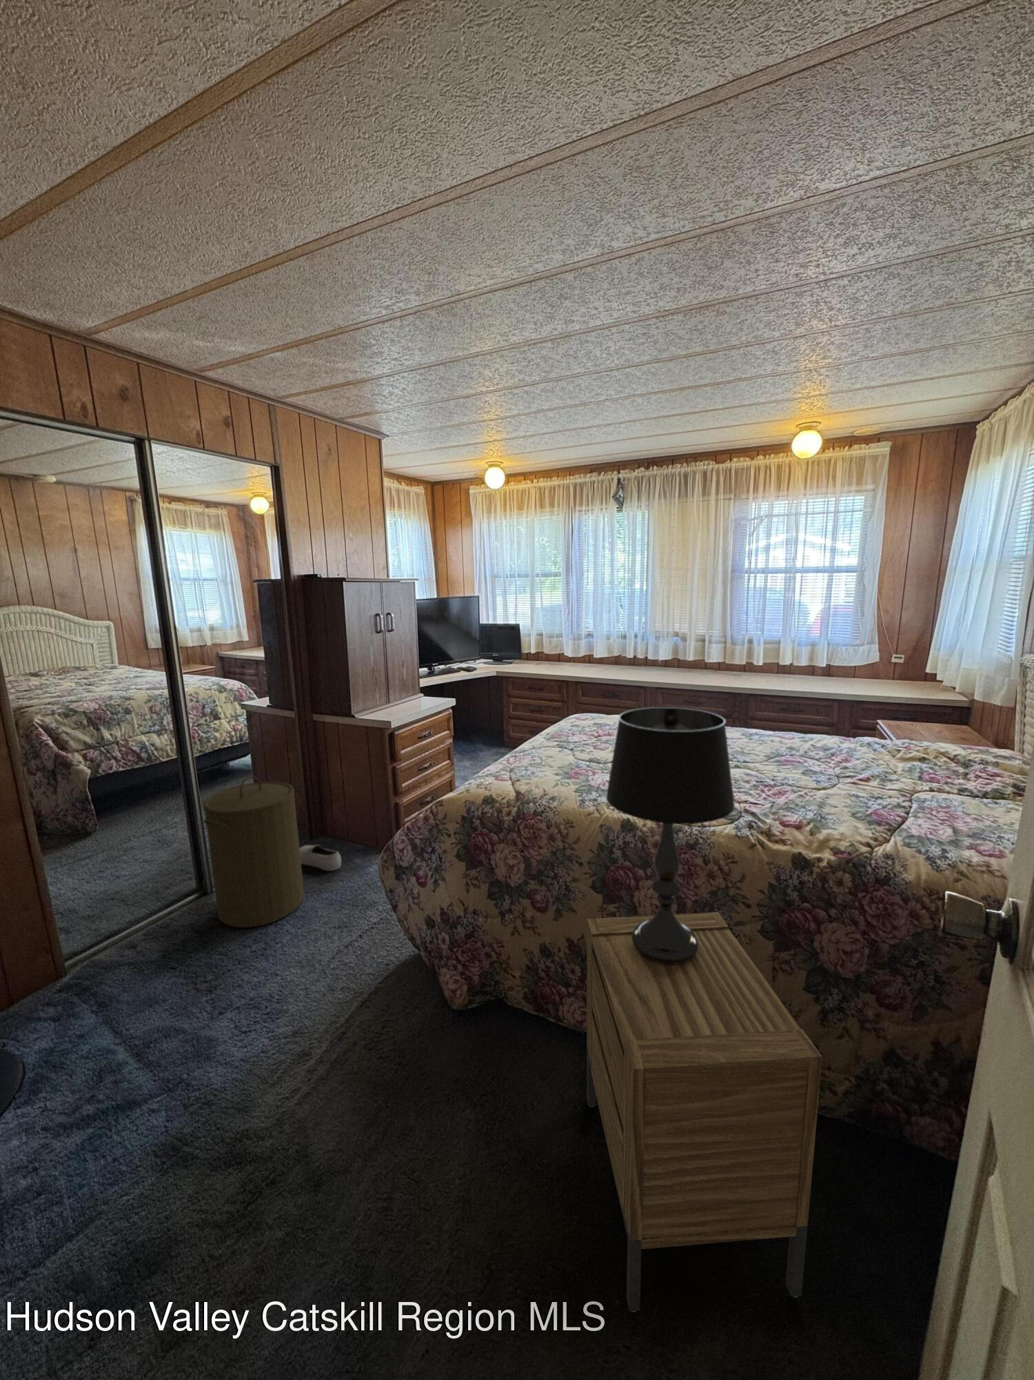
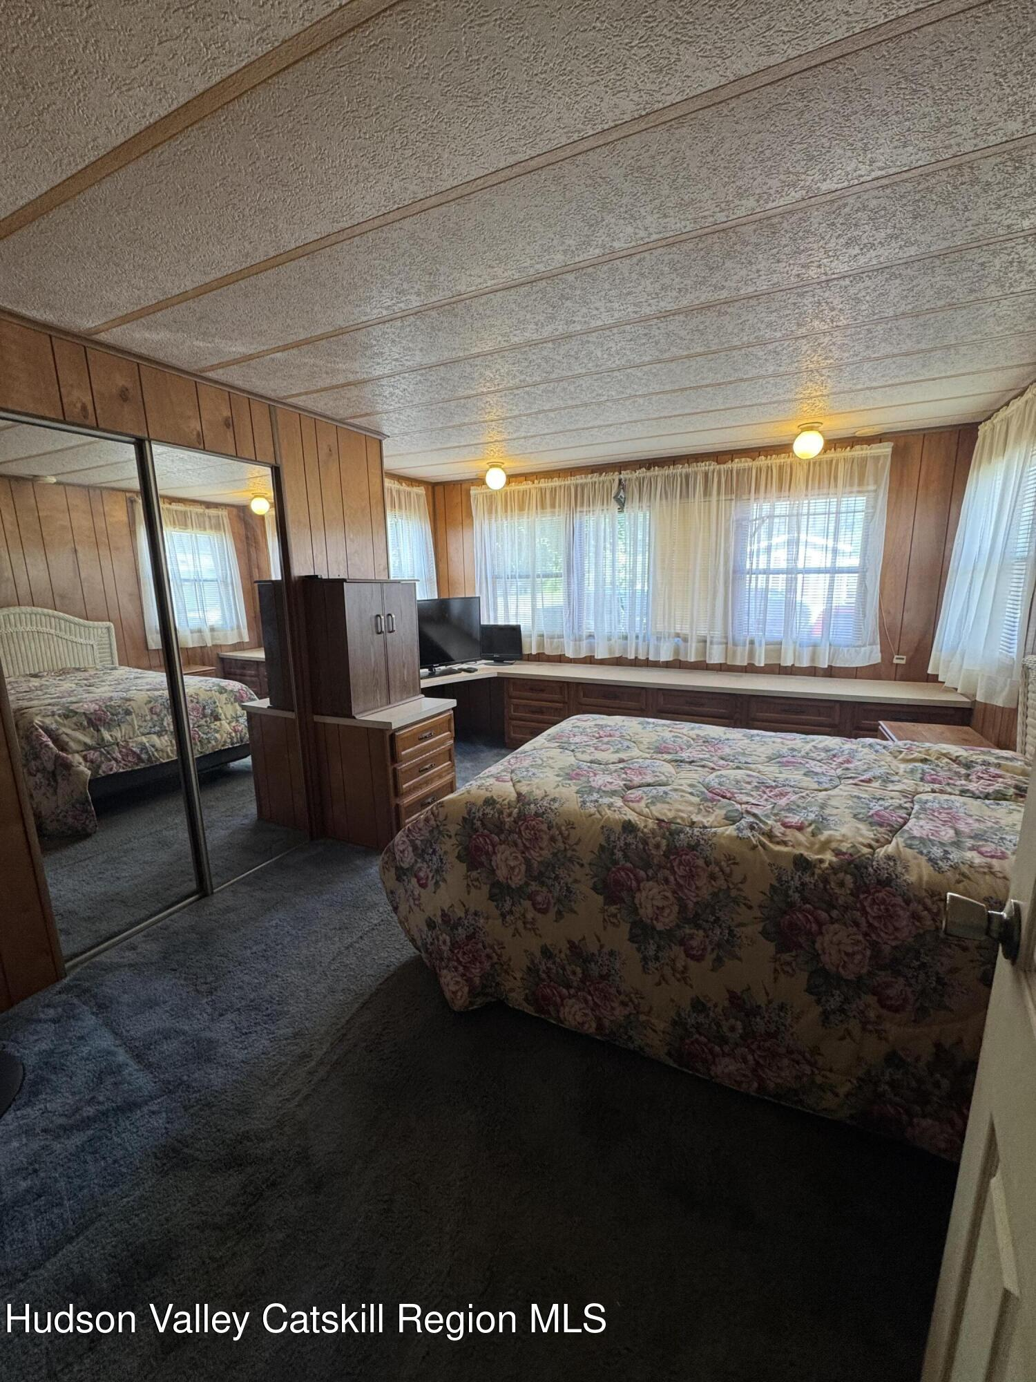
- shoe [299,844,342,871]
- laundry hamper [202,776,305,929]
- table lamp [605,706,735,964]
- nightstand [585,912,823,1313]
